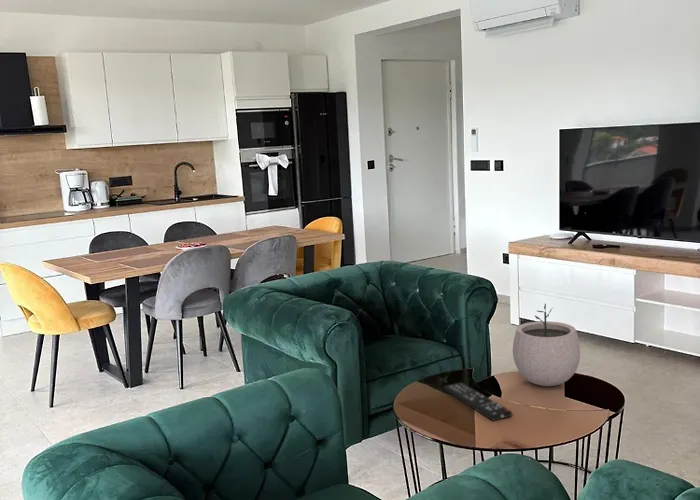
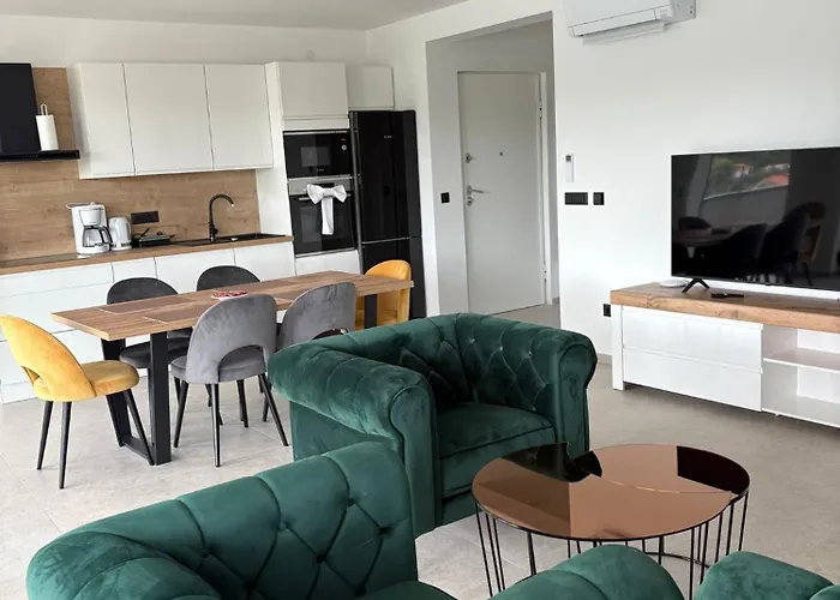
- remote control [443,381,513,422]
- plant pot [512,303,581,387]
